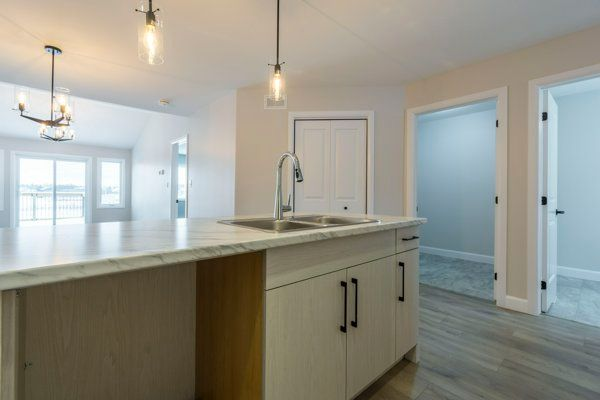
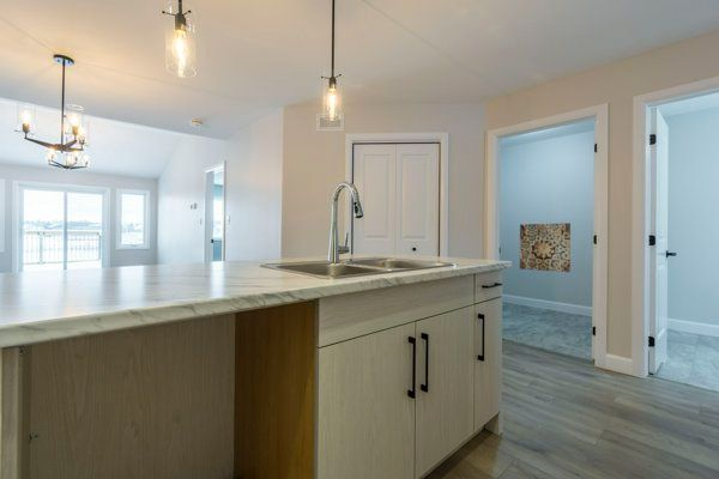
+ wall art [519,222,572,273]
